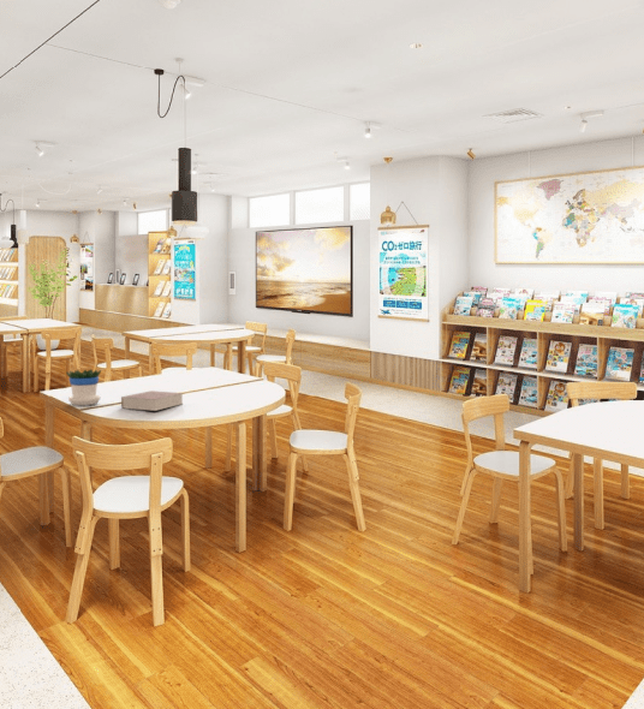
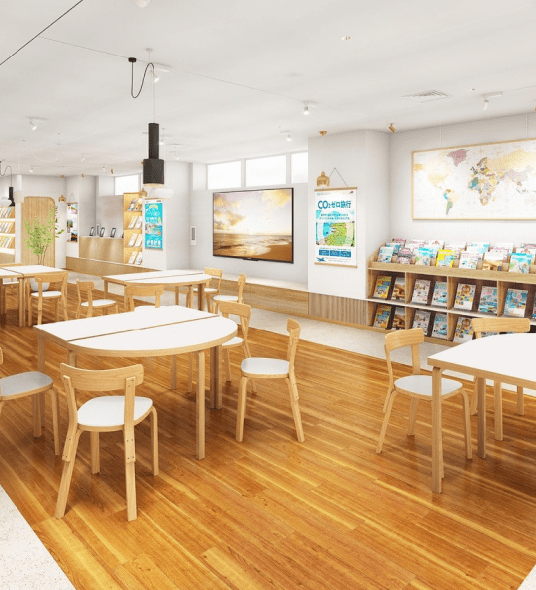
- book [120,389,184,412]
- flowerpot [65,368,102,406]
